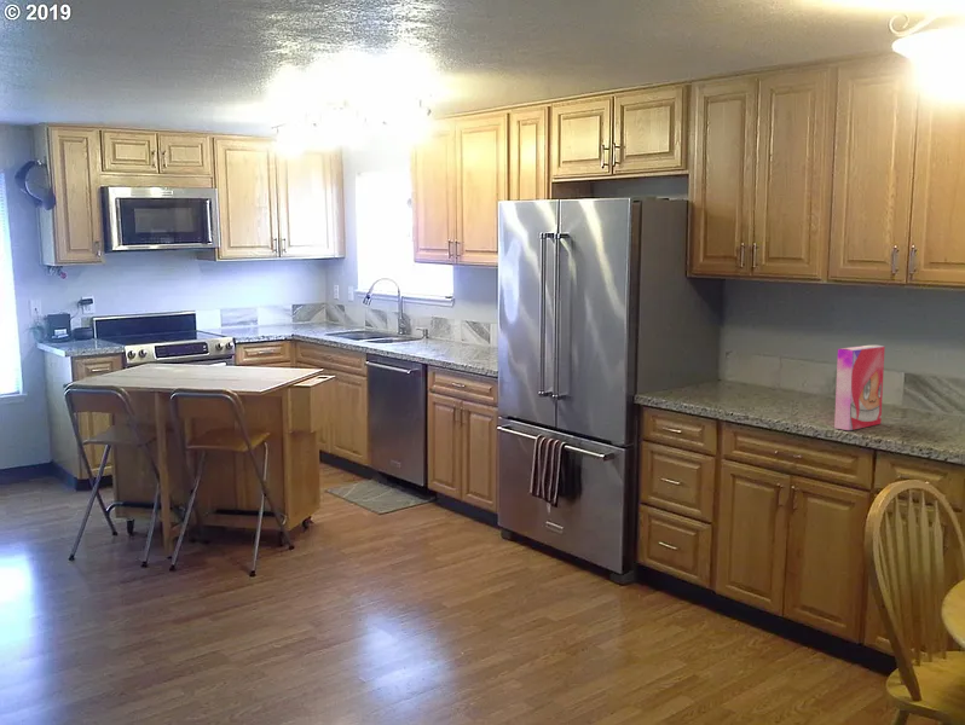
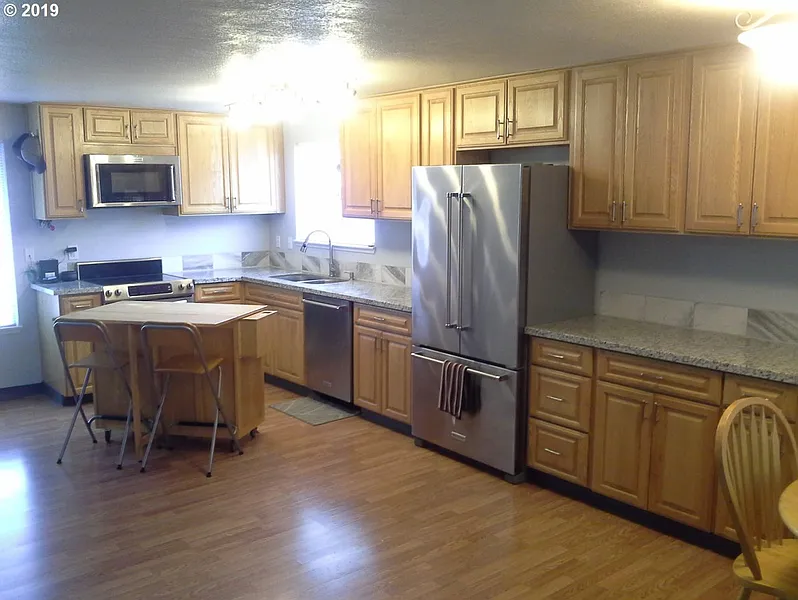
- cereal box [833,344,886,431]
